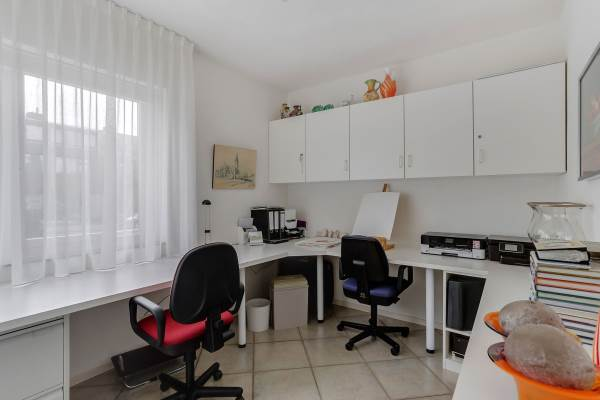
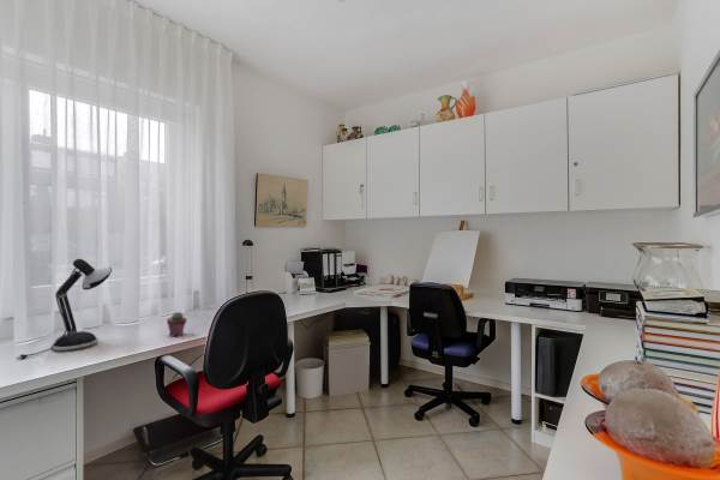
+ potted succulent [166,311,188,337]
+ desk lamp [14,258,113,360]
